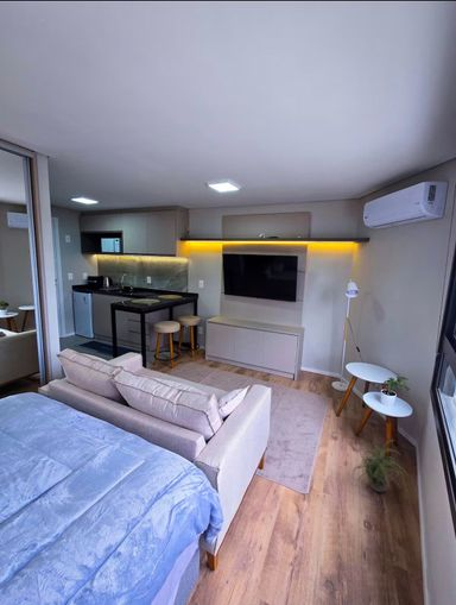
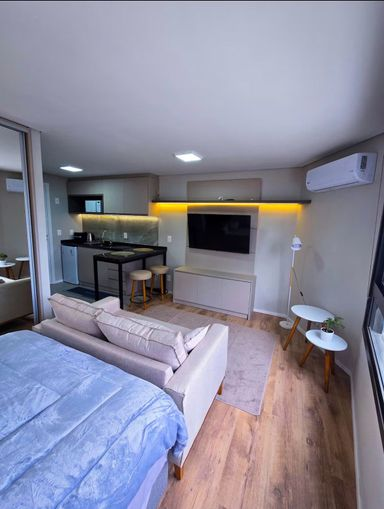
- potted plant [352,439,408,493]
